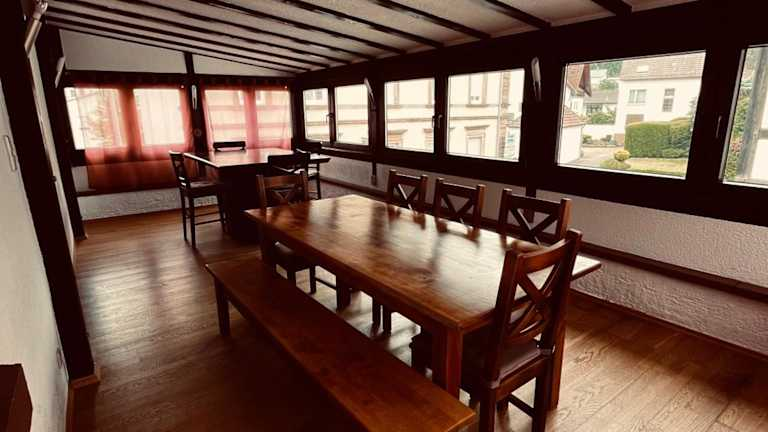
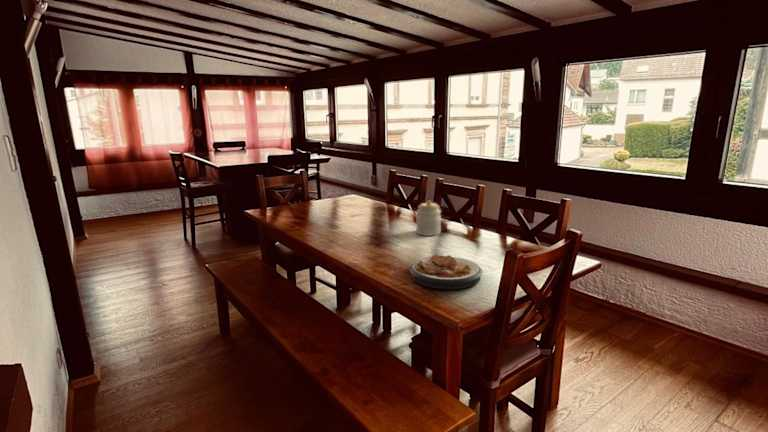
+ plate [409,254,483,290]
+ jar [415,199,442,237]
